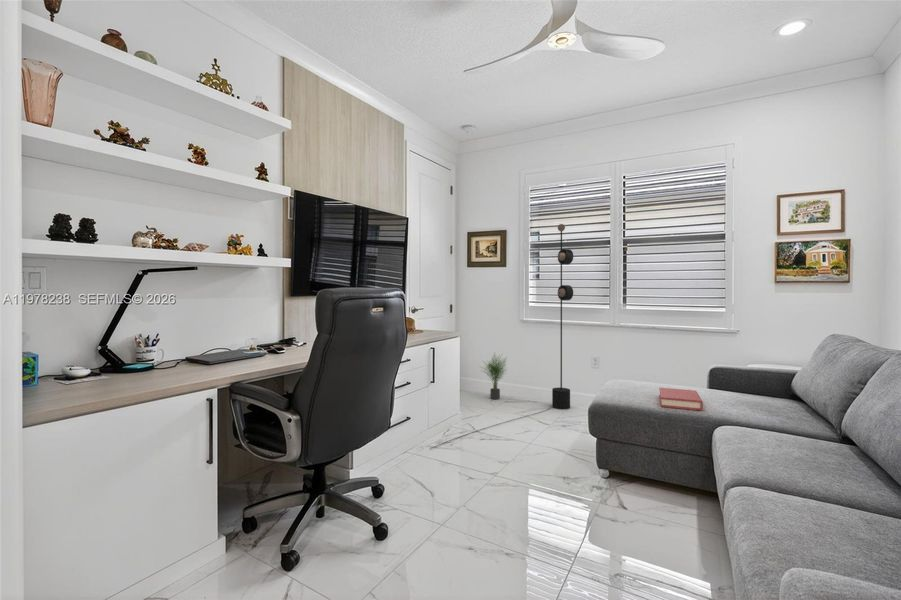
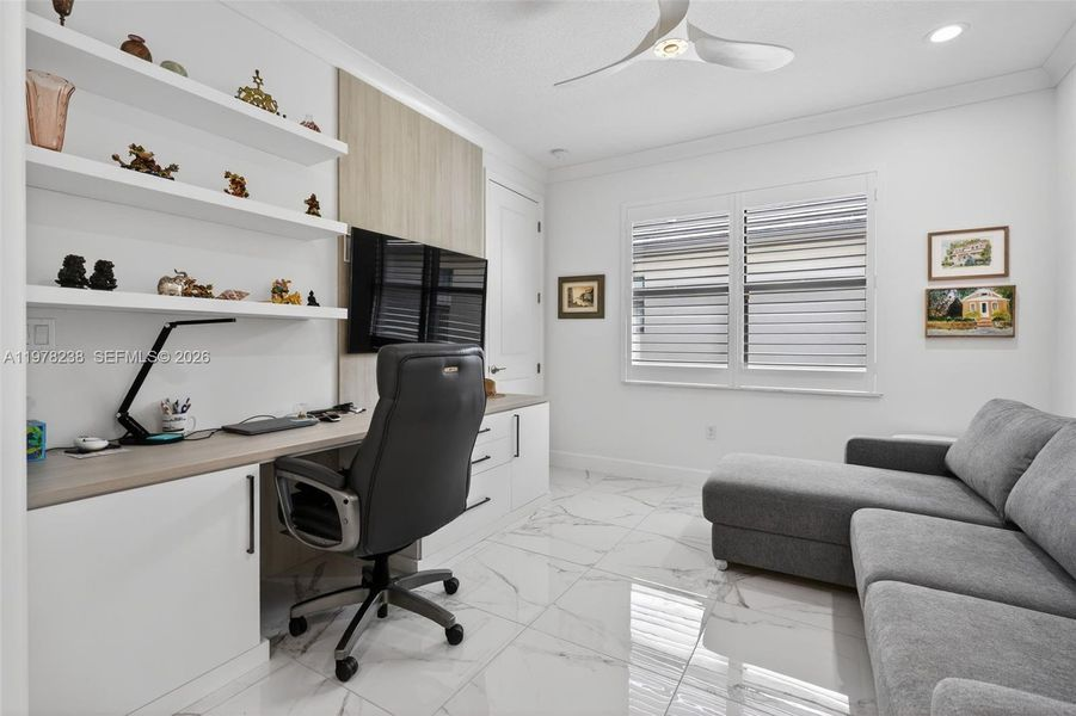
- hardback book [658,387,704,411]
- potted plant [479,352,509,401]
- floor lamp [429,223,574,450]
